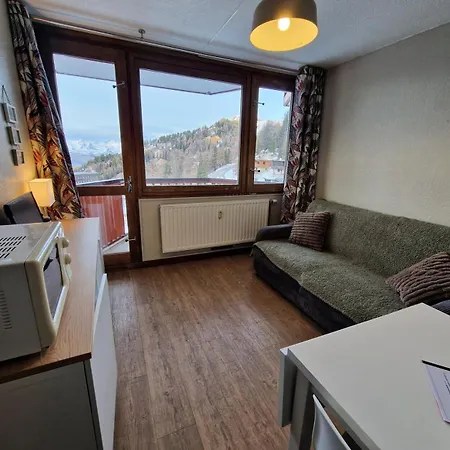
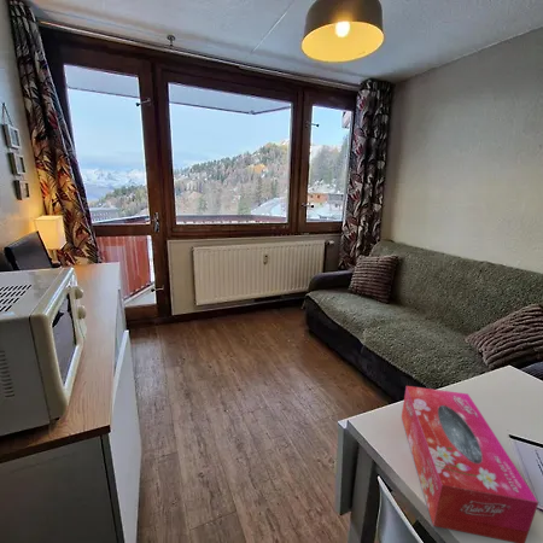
+ tissue box [401,385,539,543]
